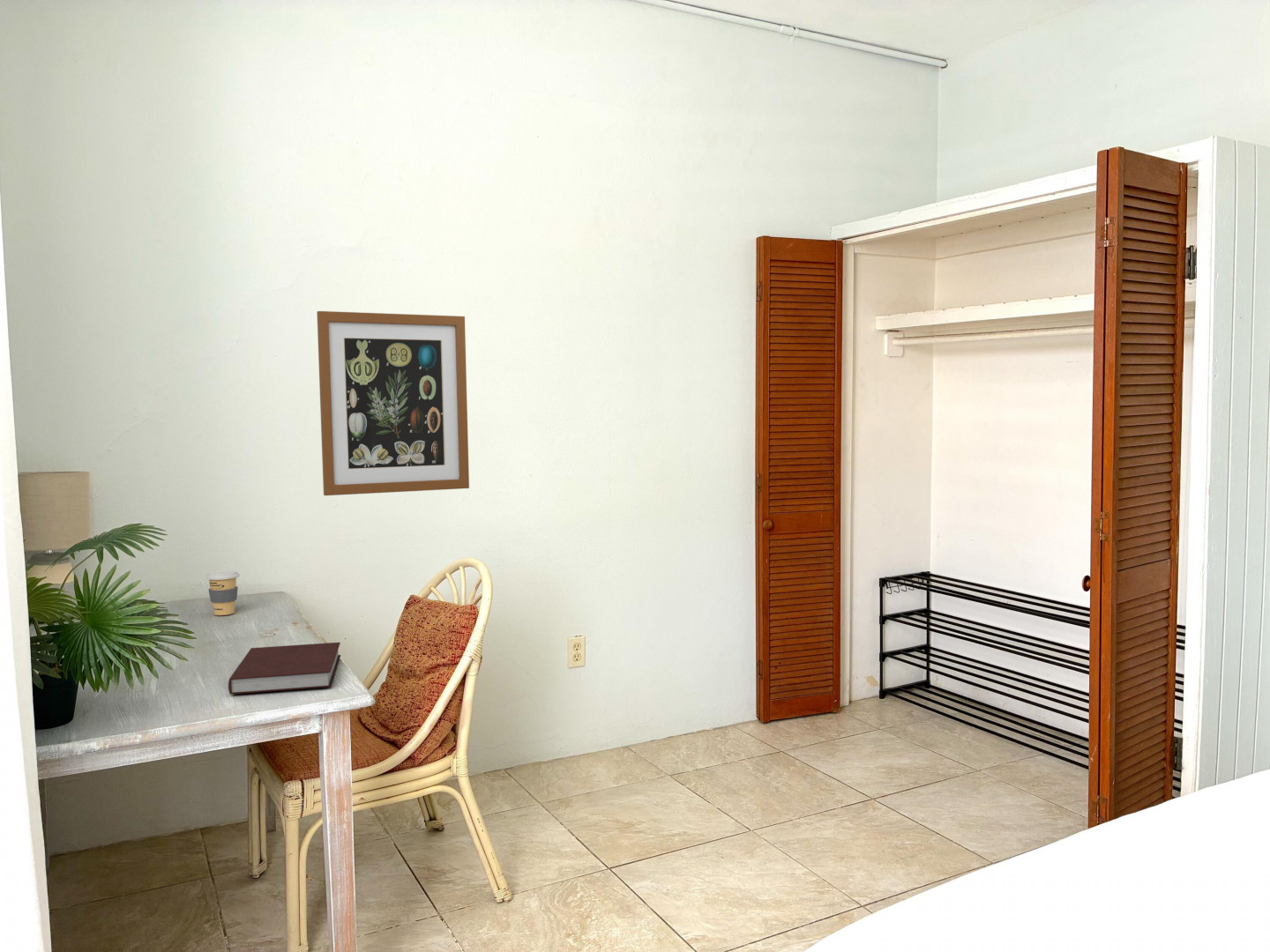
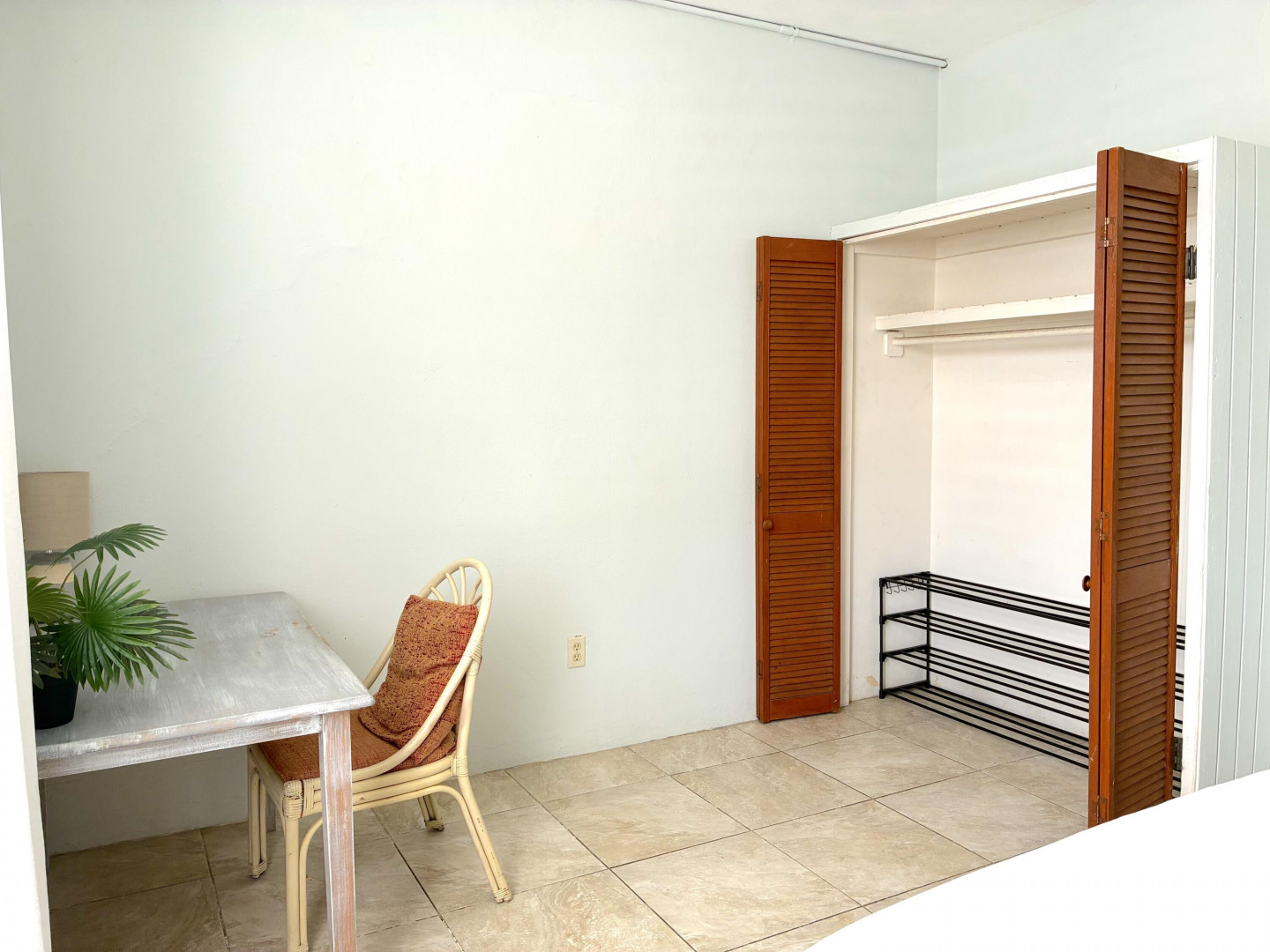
- wall art [316,310,470,496]
- coffee cup [205,569,241,616]
- notebook [228,642,341,695]
